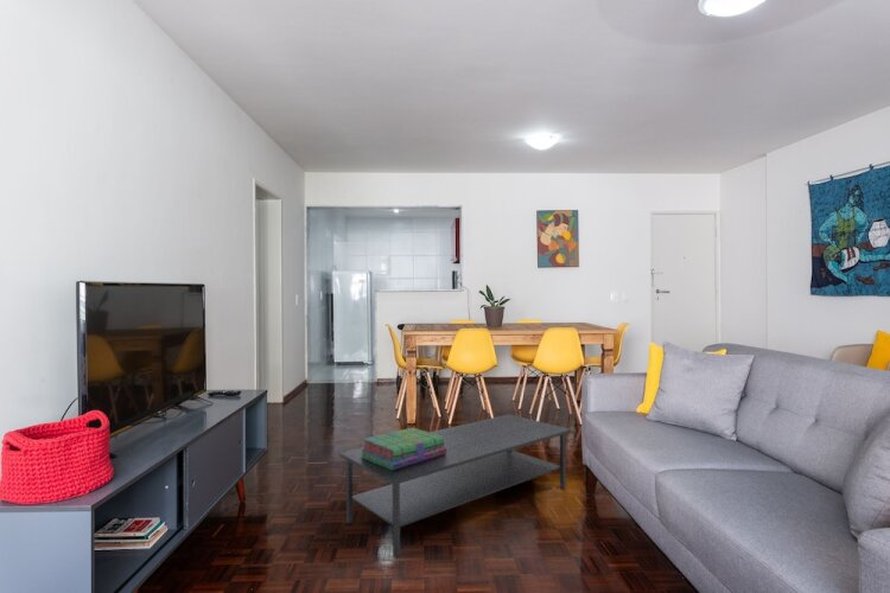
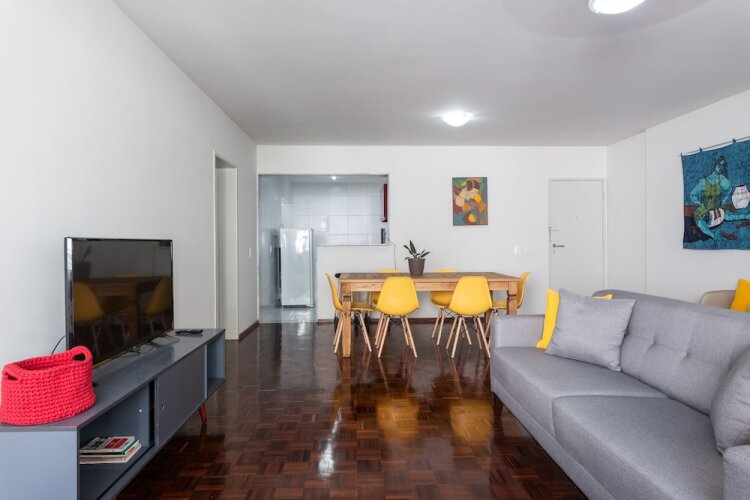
- coffee table [338,413,572,560]
- stack of books [361,426,446,470]
